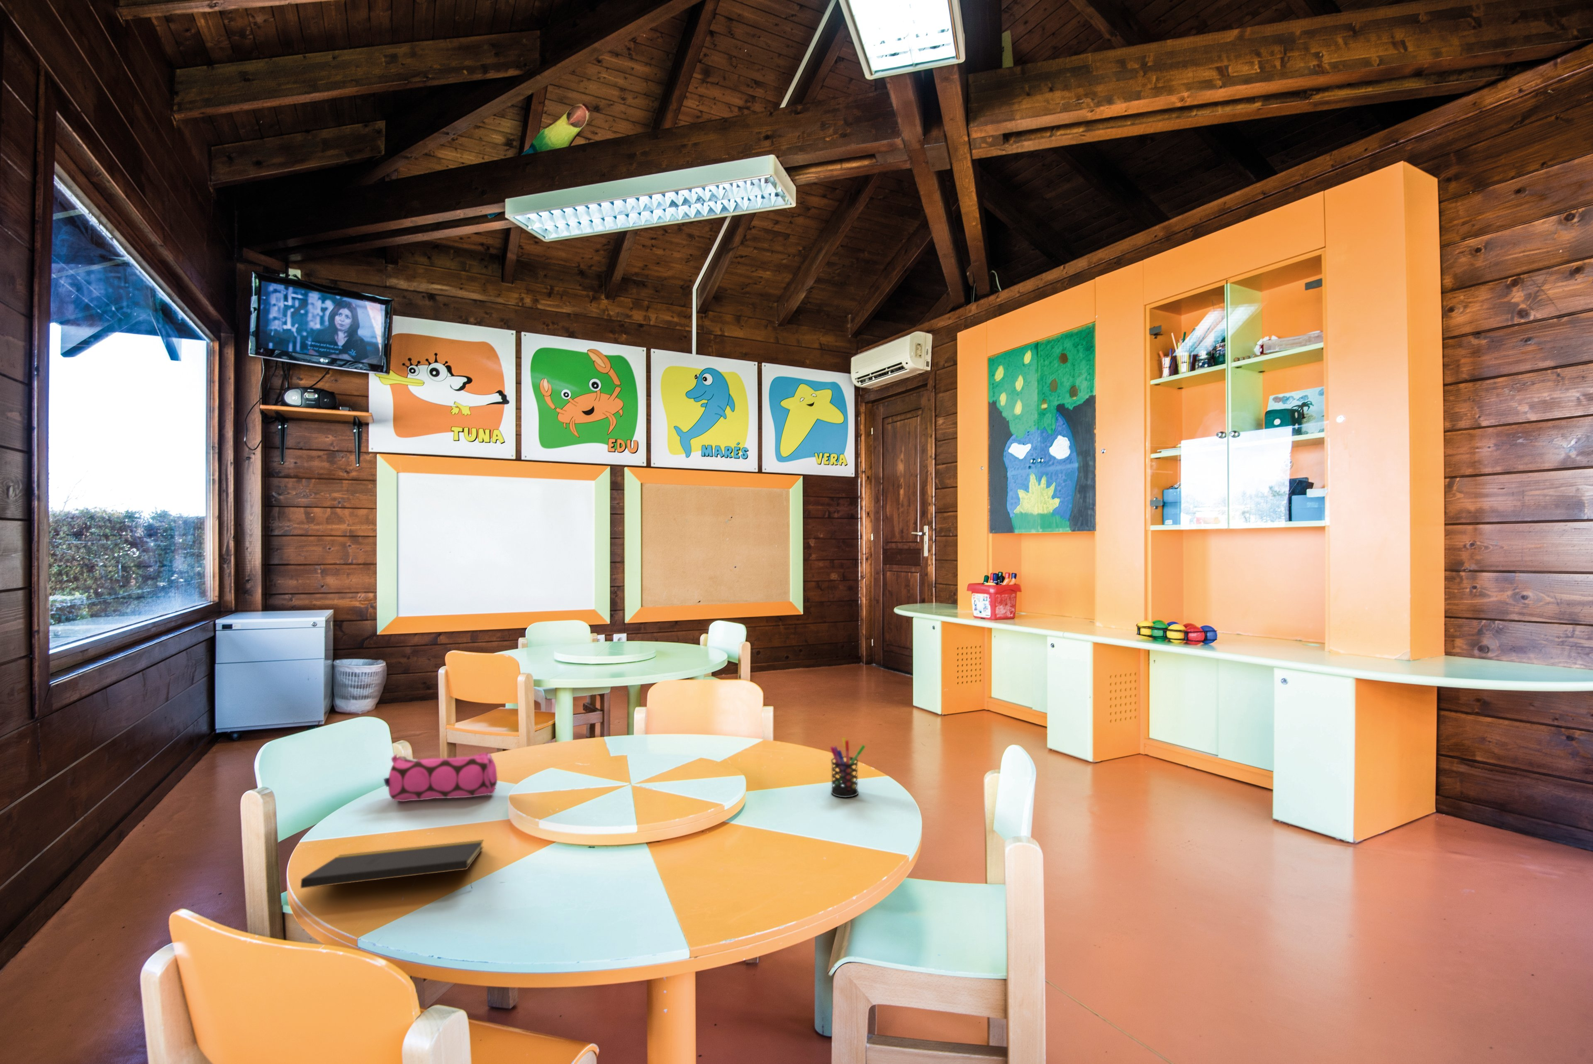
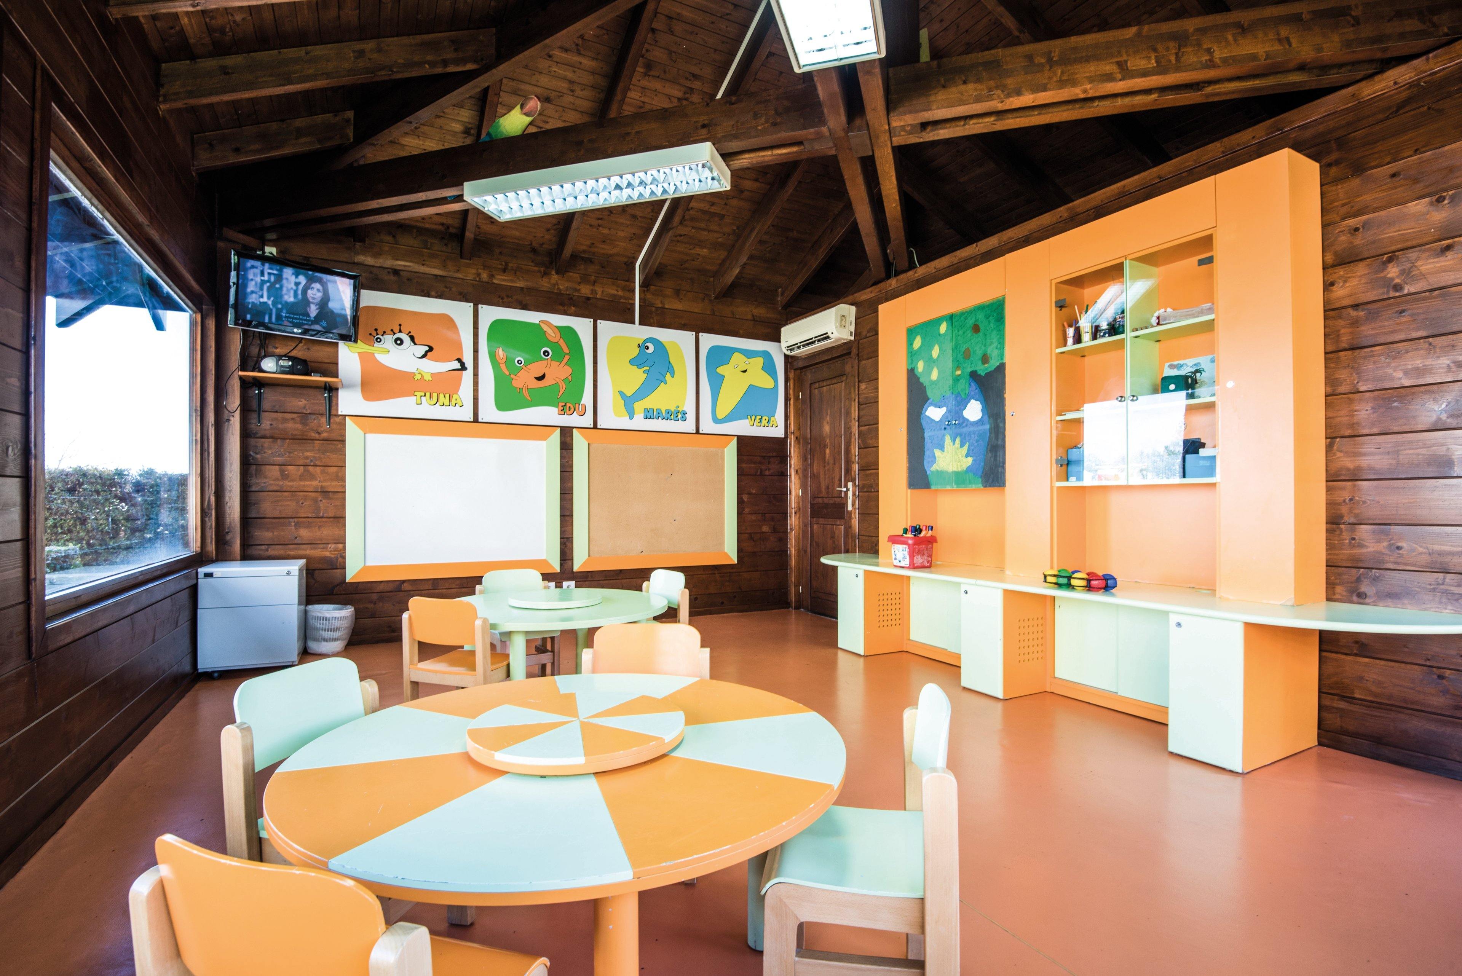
- notepad [300,840,484,889]
- pencil case [383,753,497,802]
- pen holder [830,737,865,798]
